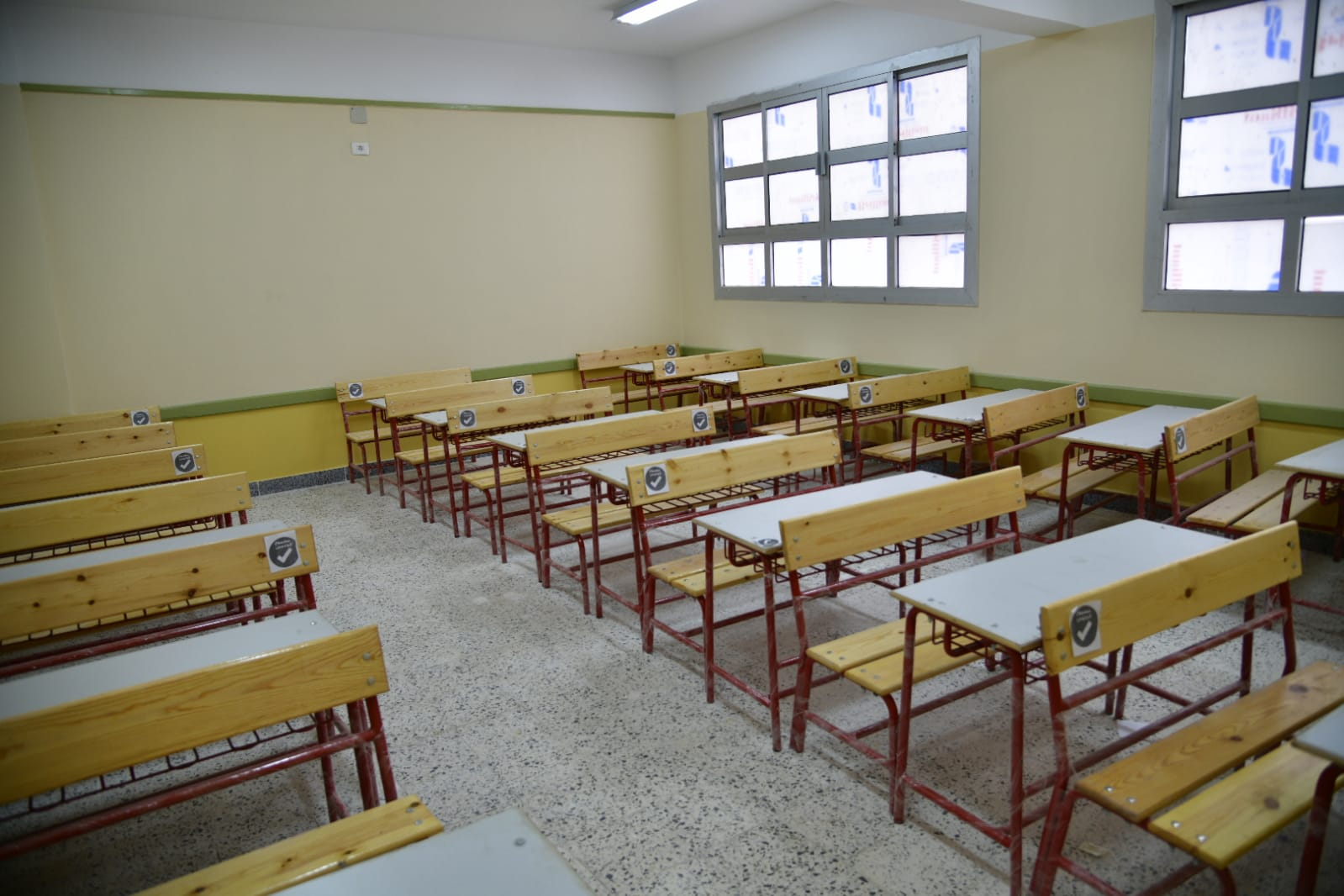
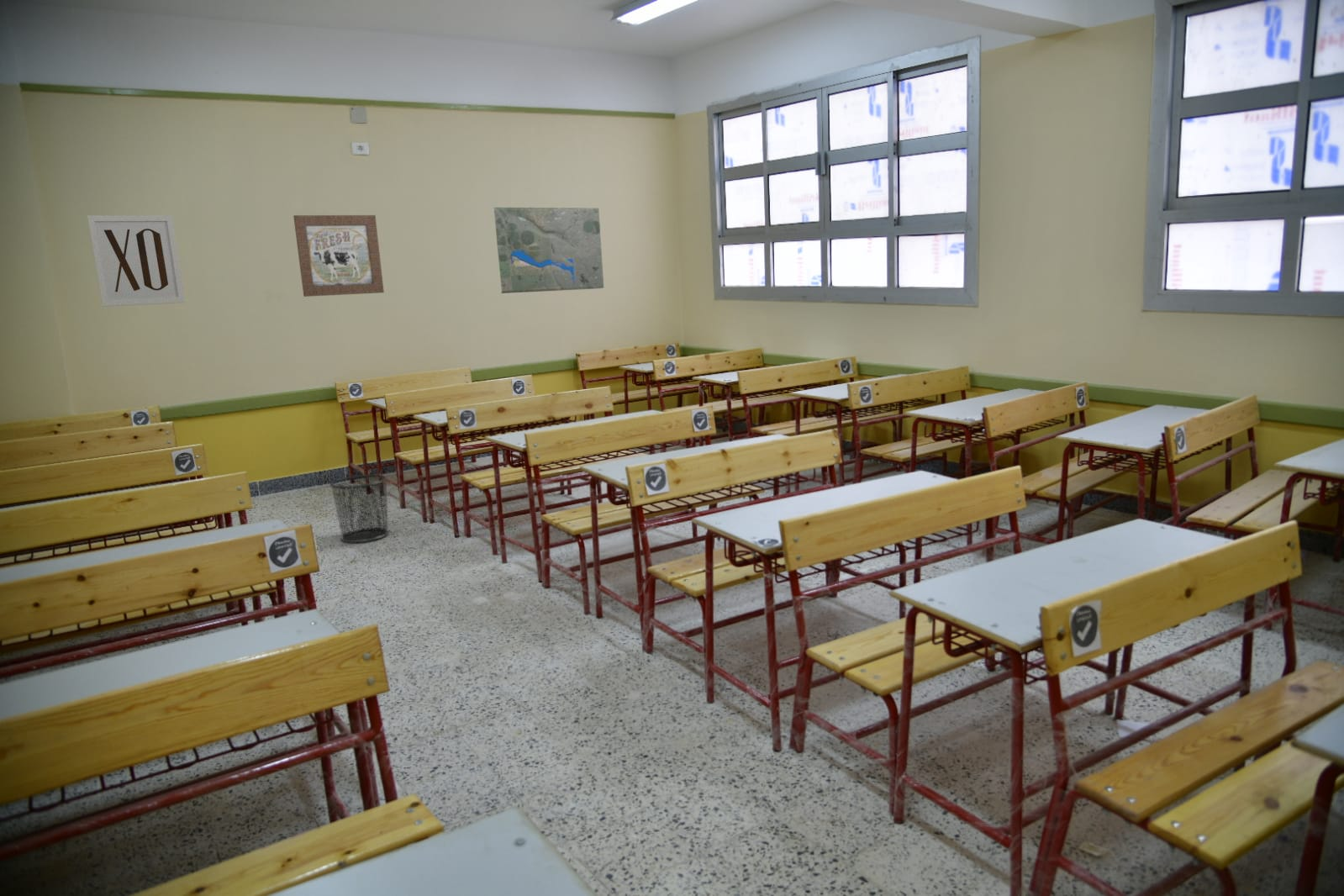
+ waste bin [329,474,390,543]
+ wall art [293,214,385,298]
+ road map [493,207,604,294]
+ wall art [87,214,186,308]
